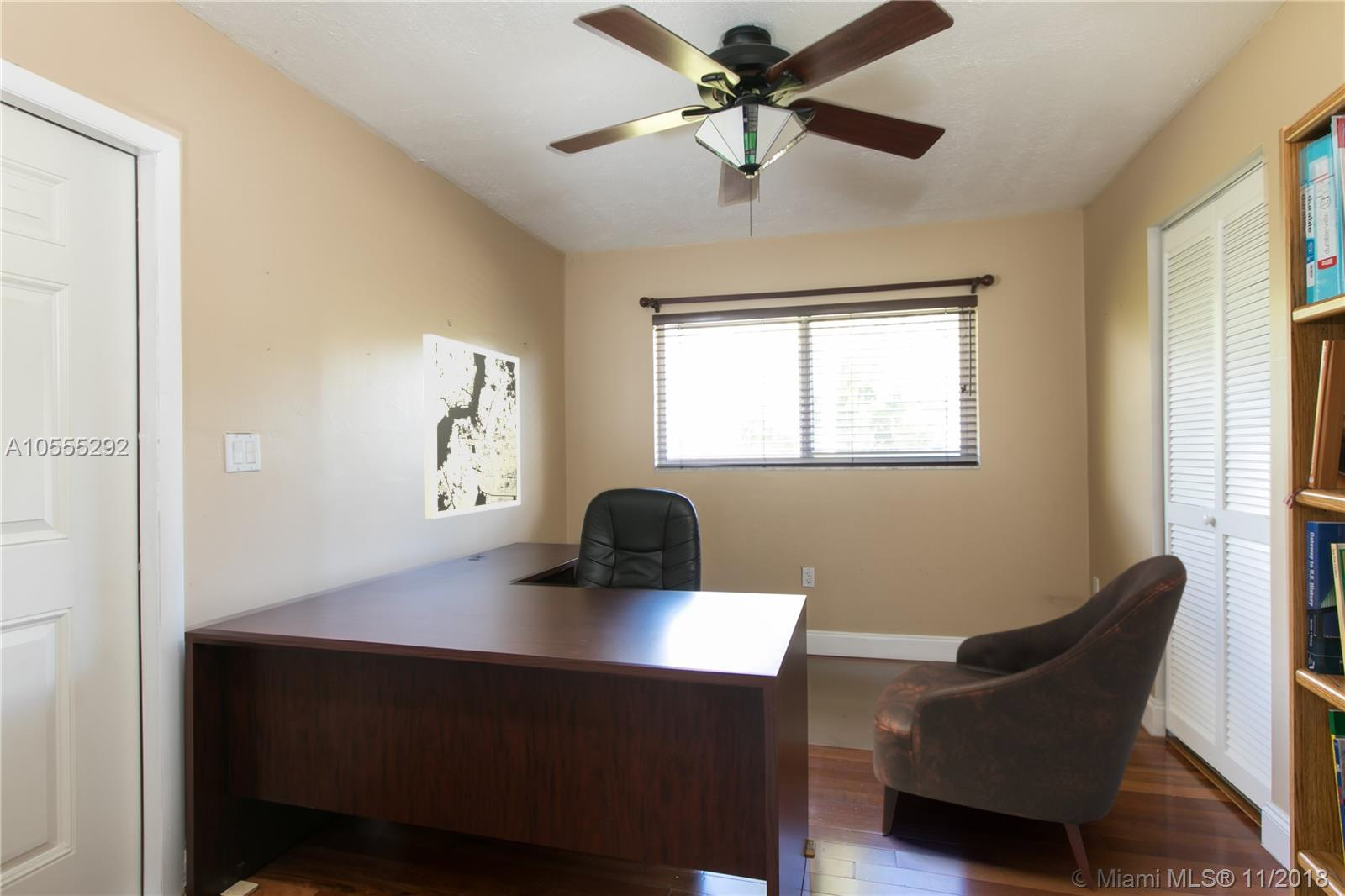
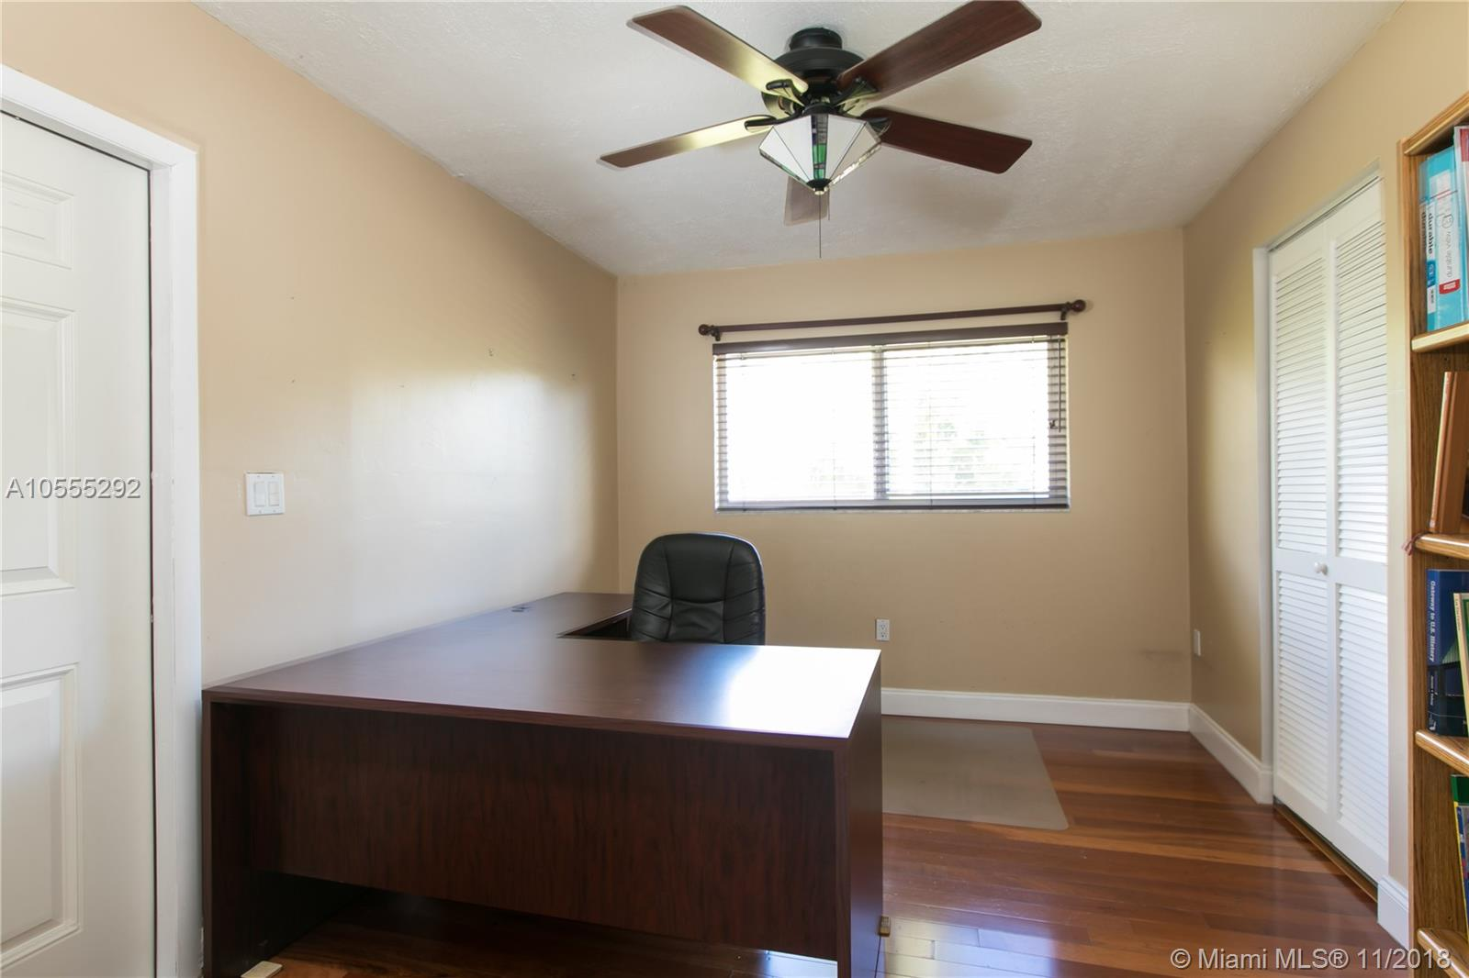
- wall art [422,333,522,520]
- armchair [872,554,1188,890]
